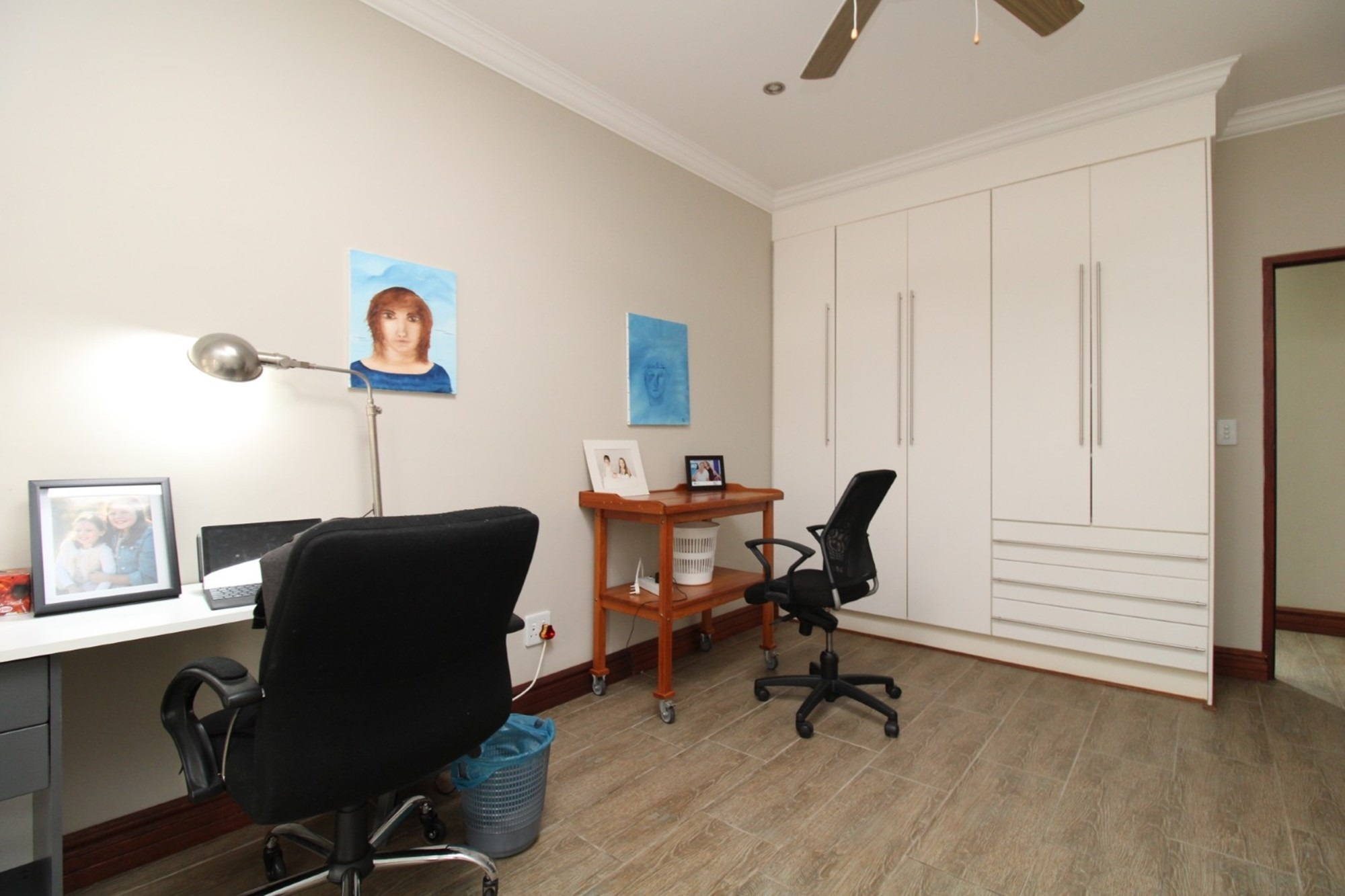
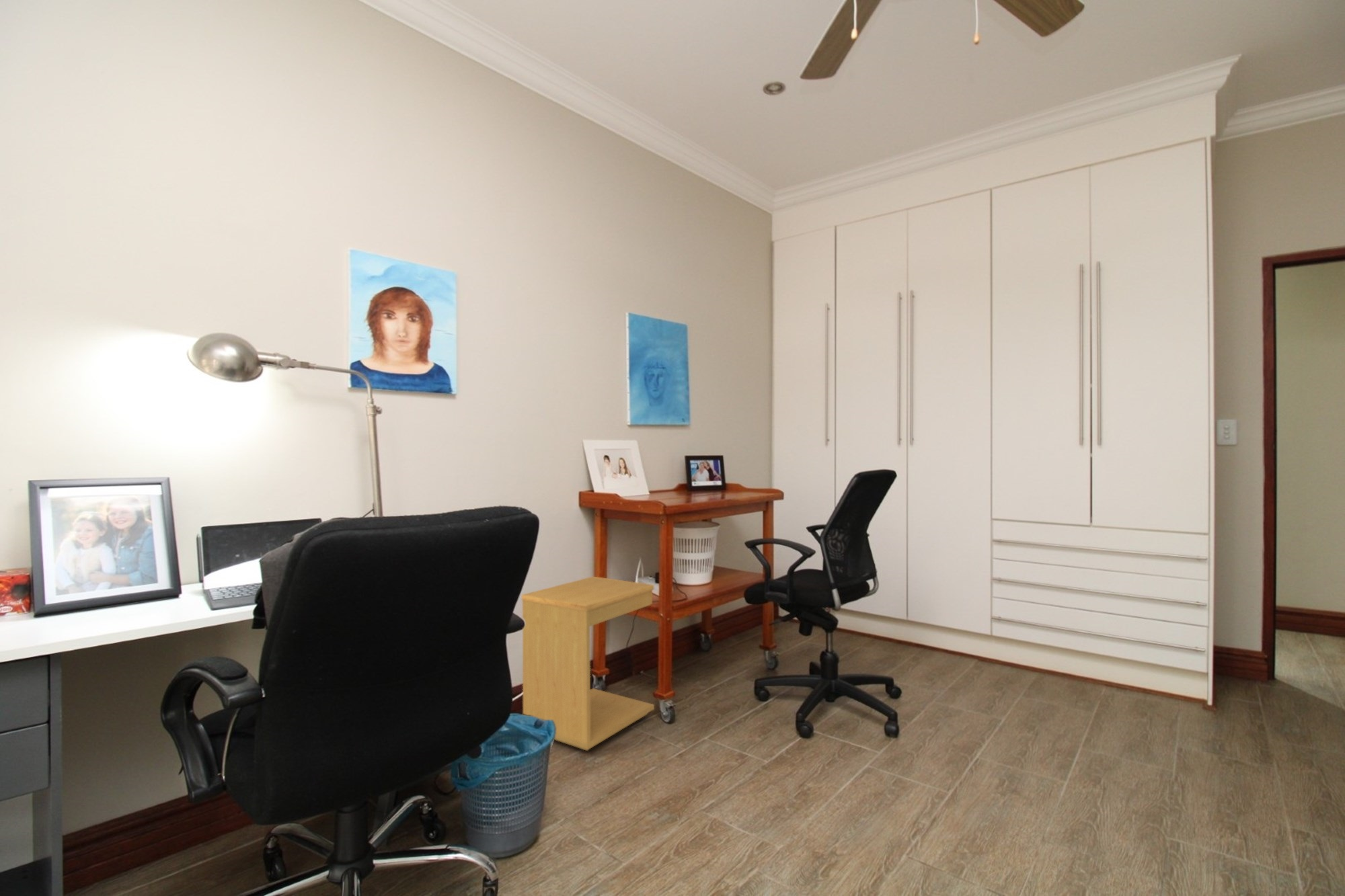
+ side table [521,576,655,751]
